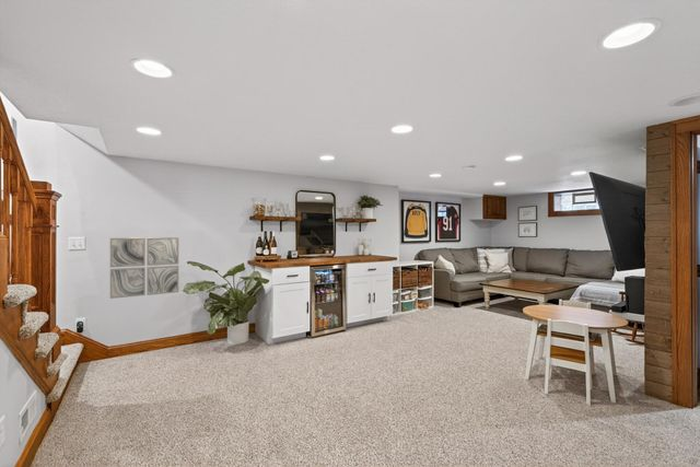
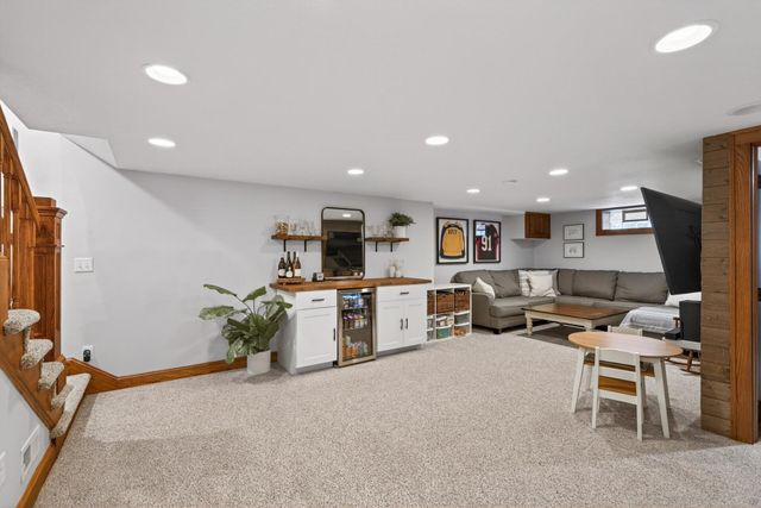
- wall art [109,236,179,300]
